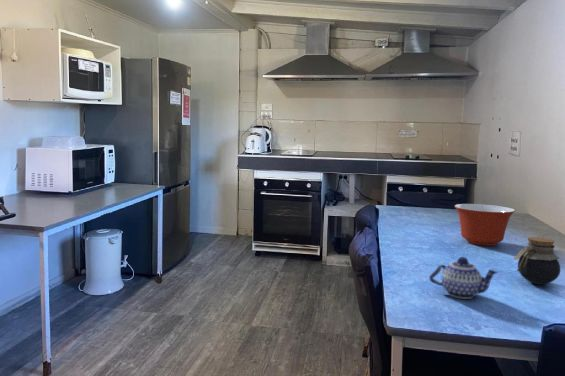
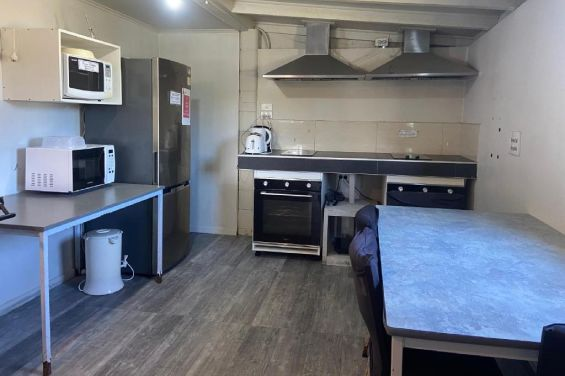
- mixing bowl [453,203,516,247]
- jar [513,236,561,285]
- teapot [428,256,499,300]
